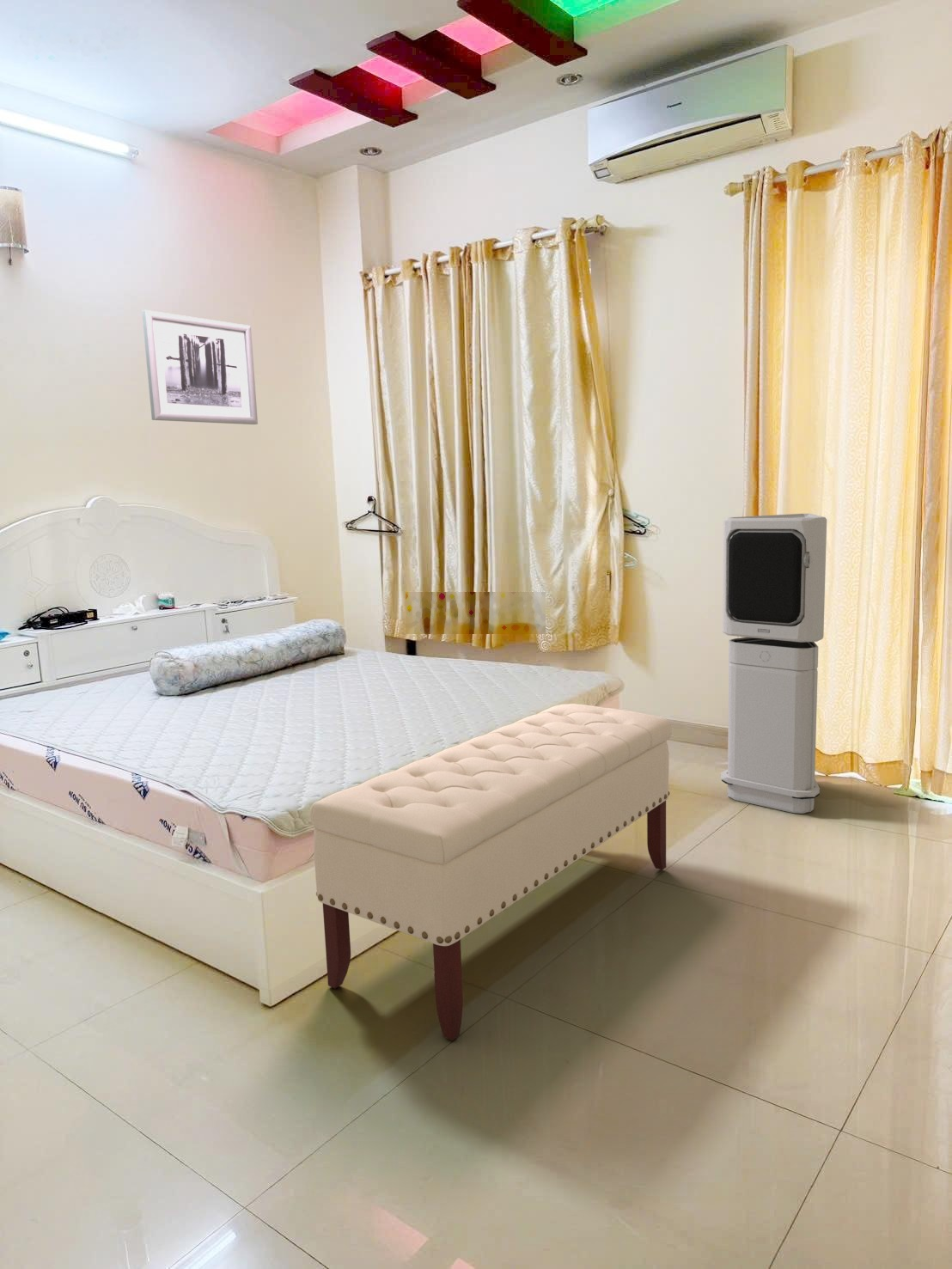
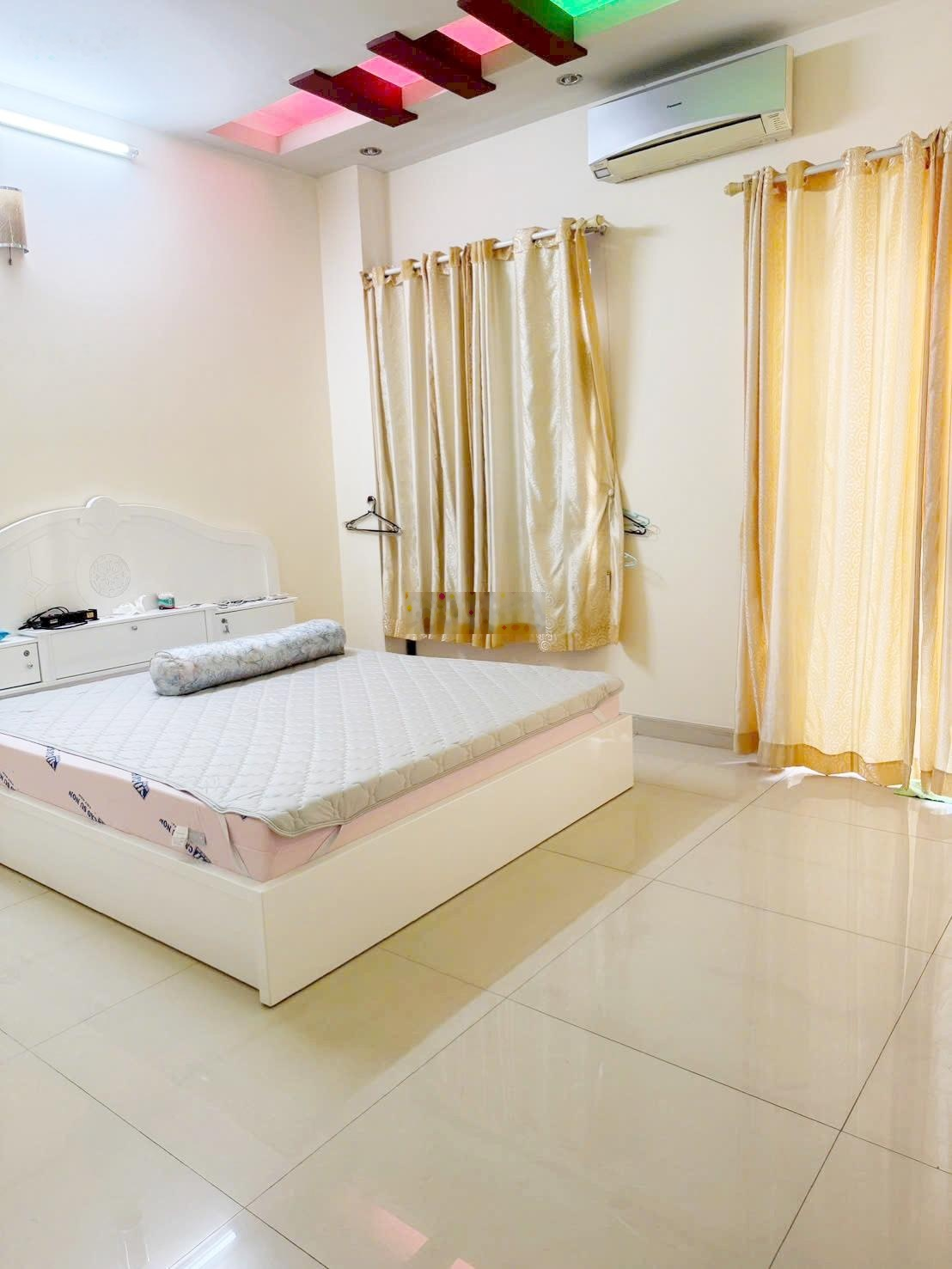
- bench [309,703,673,1041]
- wall art [141,309,259,425]
- air purifier [720,513,827,814]
